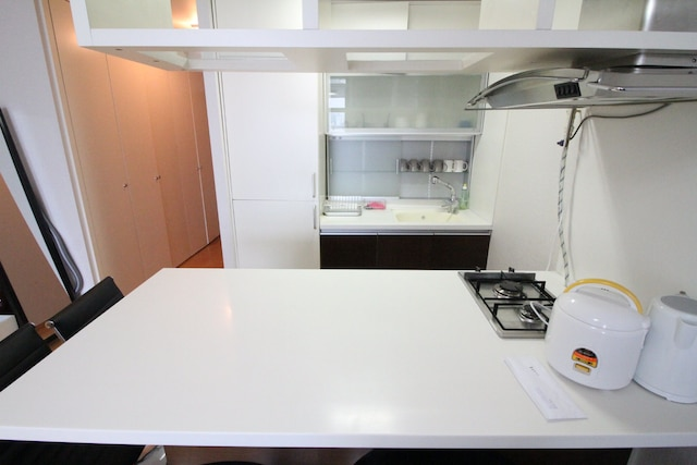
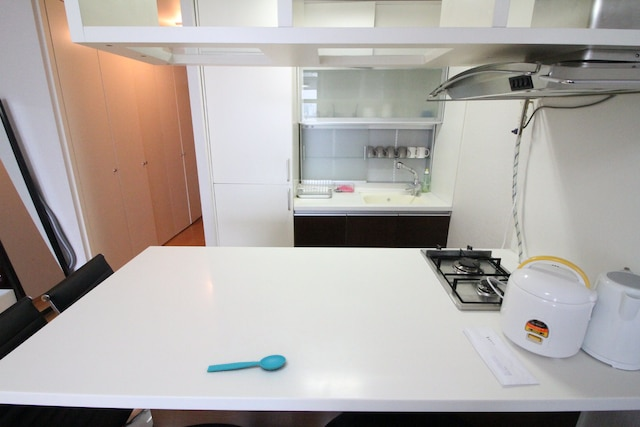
+ spoon [206,354,287,373]
